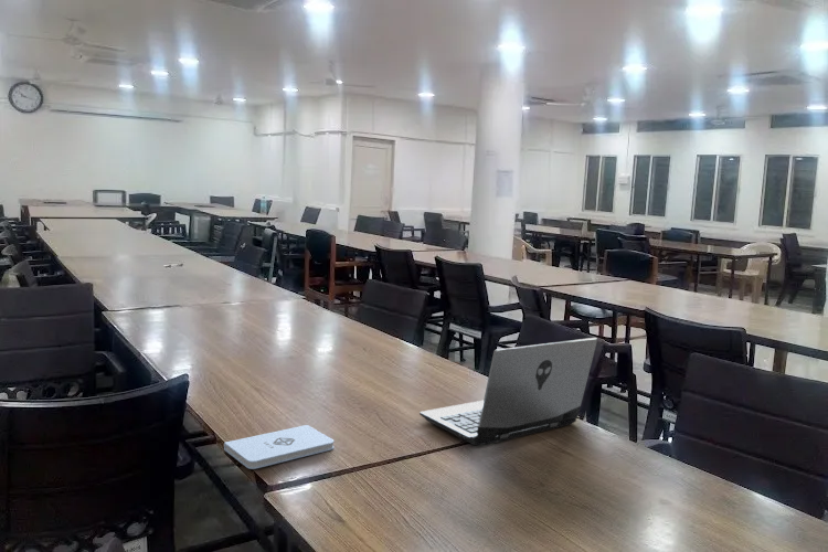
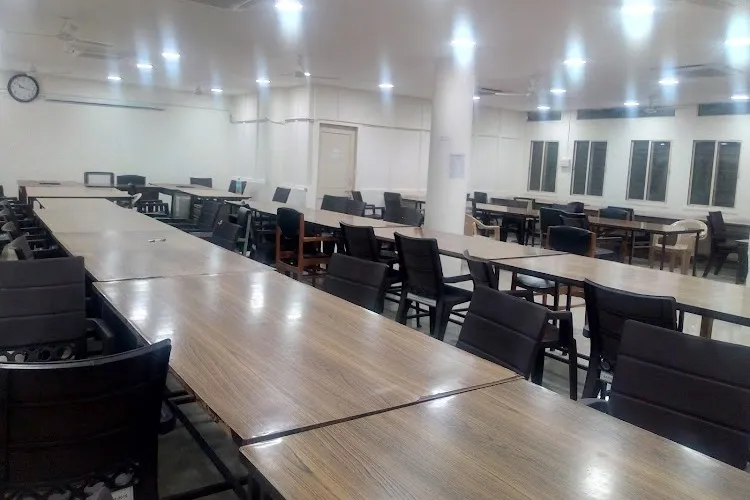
- notepad [223,424,336,470]
- laptop [418,337,598,446]
